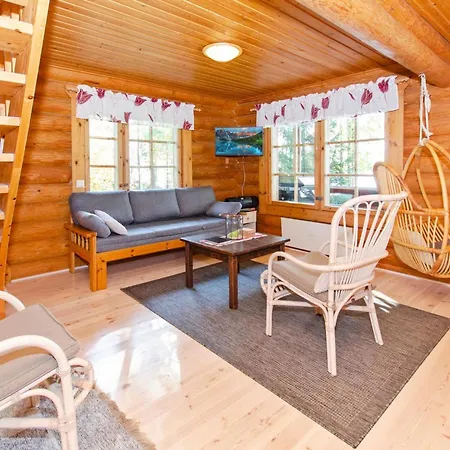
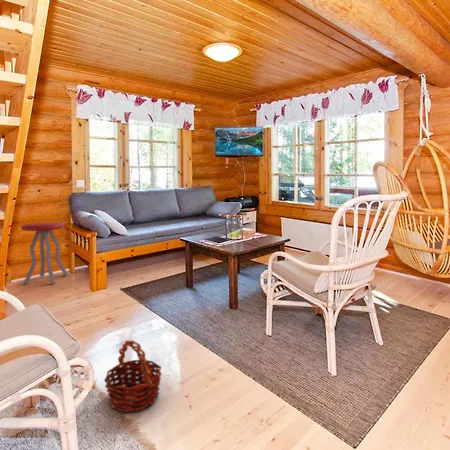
+ basket [103,339,163,413]
+ side table [20,221,70,285]
